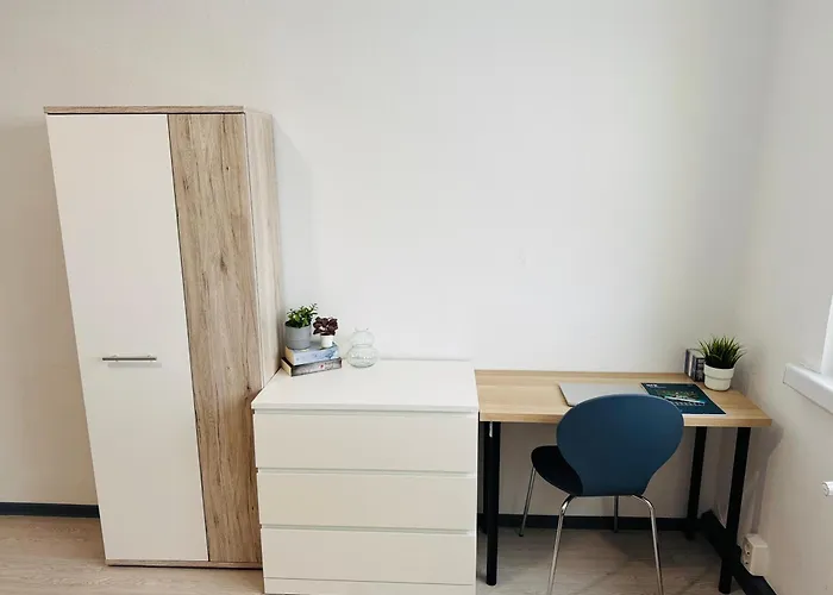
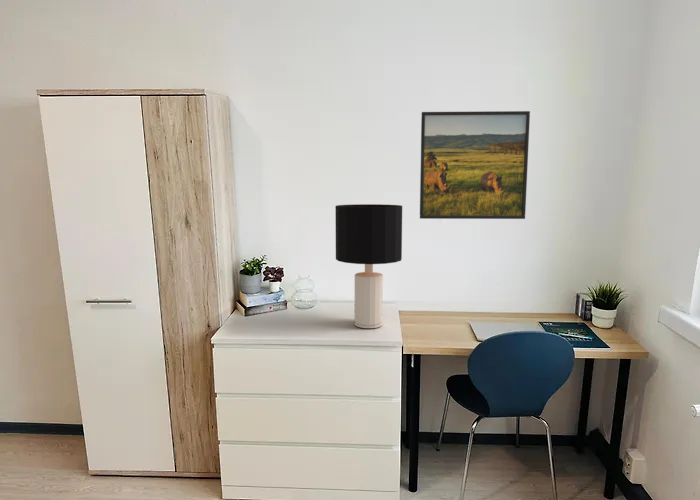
+ desk lamp [334,203,403,329]
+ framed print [419,110,531,220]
